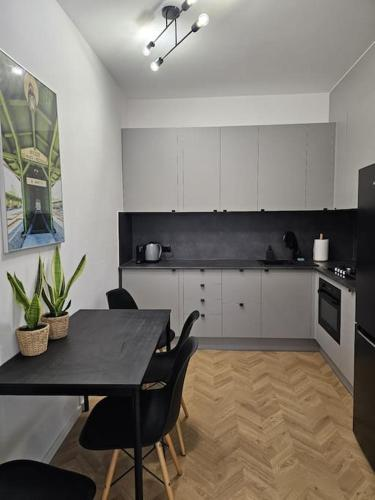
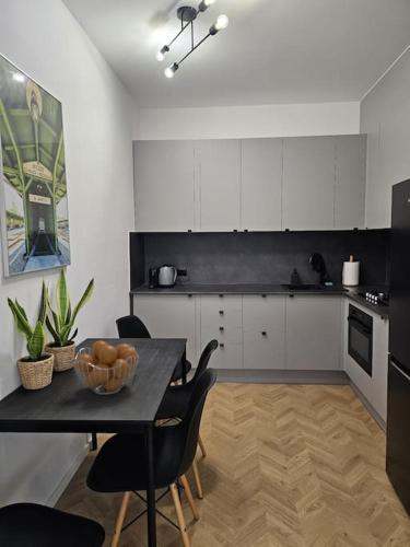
+ fruit basket [72,339,140,396]
